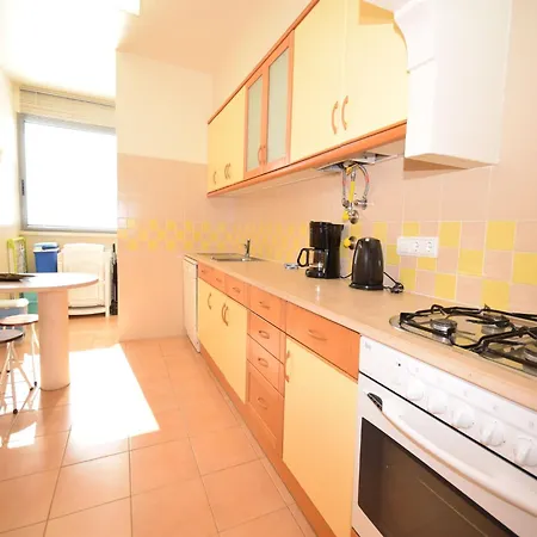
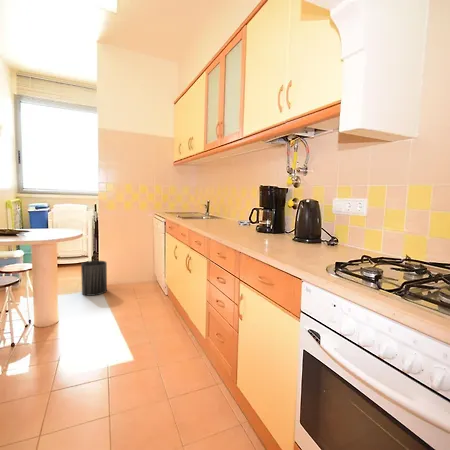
+ trash can [80,260,108,297]
